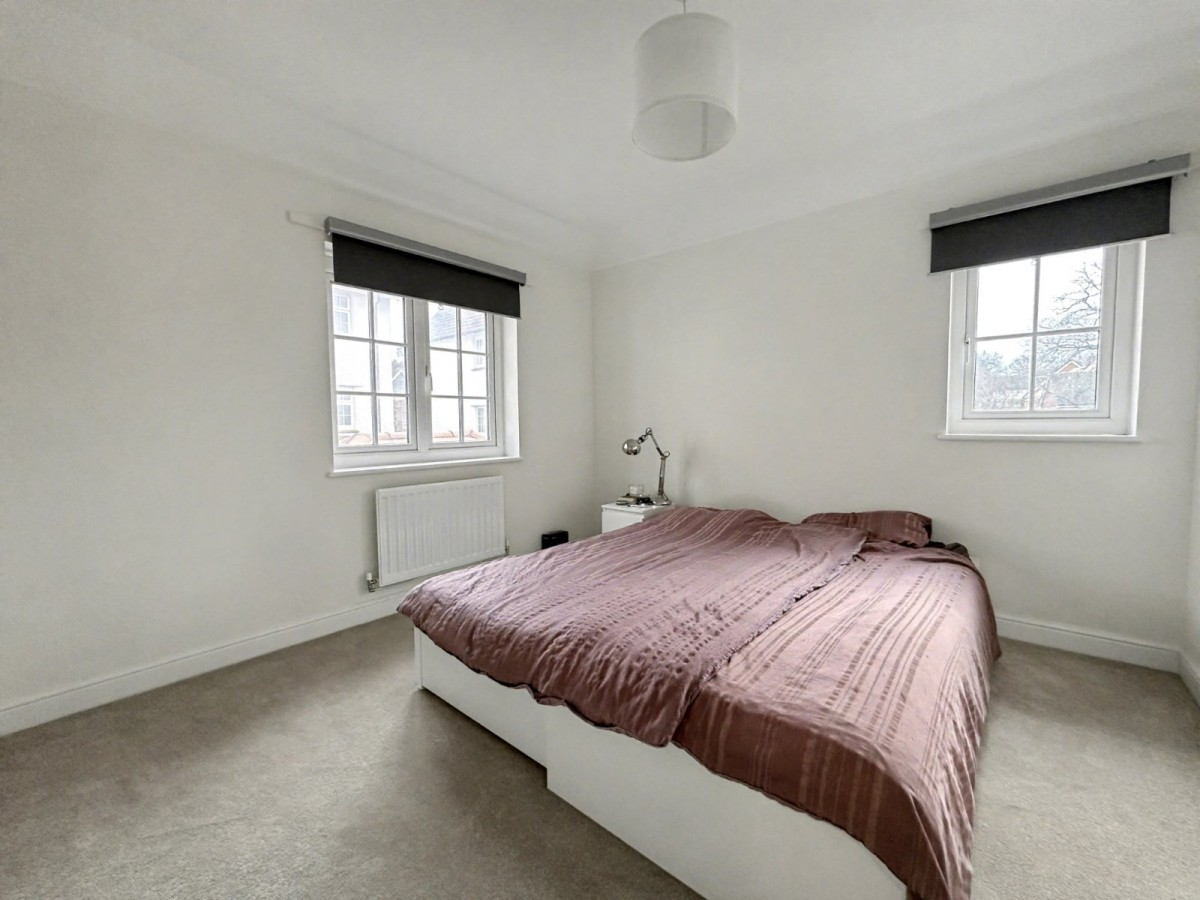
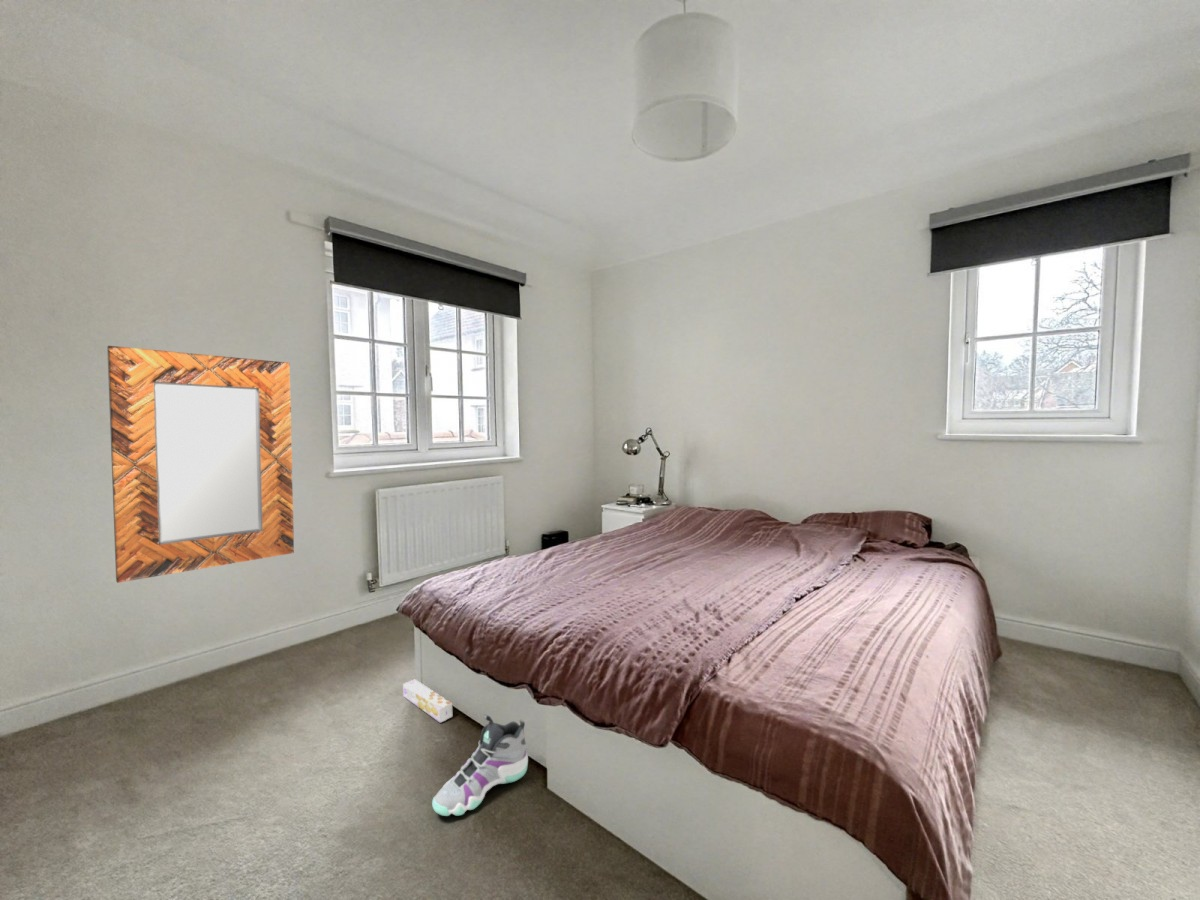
+ box [402,678,453,724]
+ sneaker [431,714,529,817]
+ home mirror [106,345,295,584]
